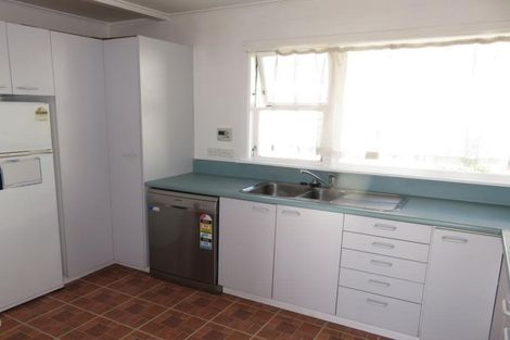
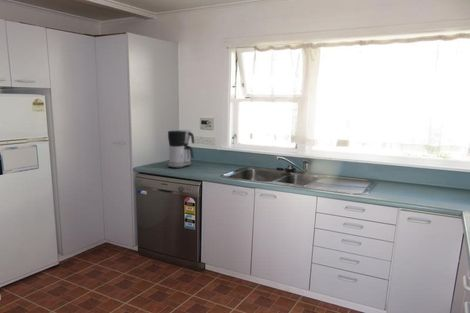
+ coffee maker [167,129,195,169]
